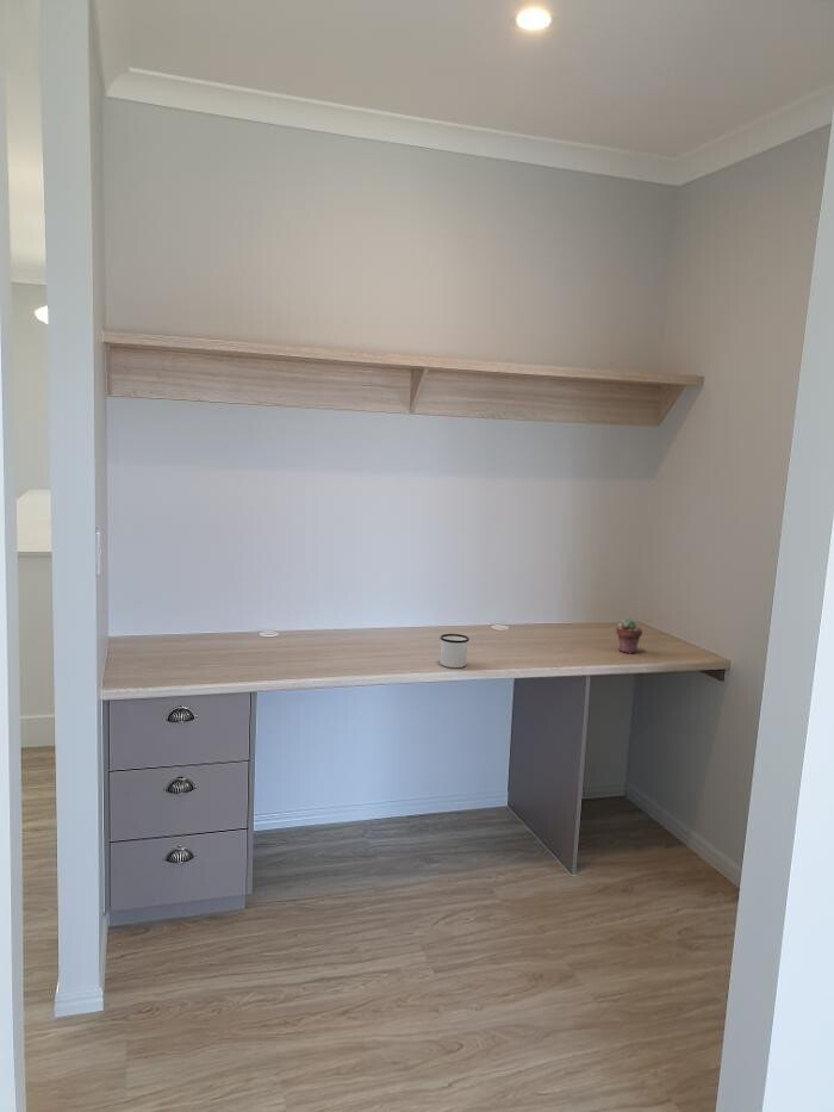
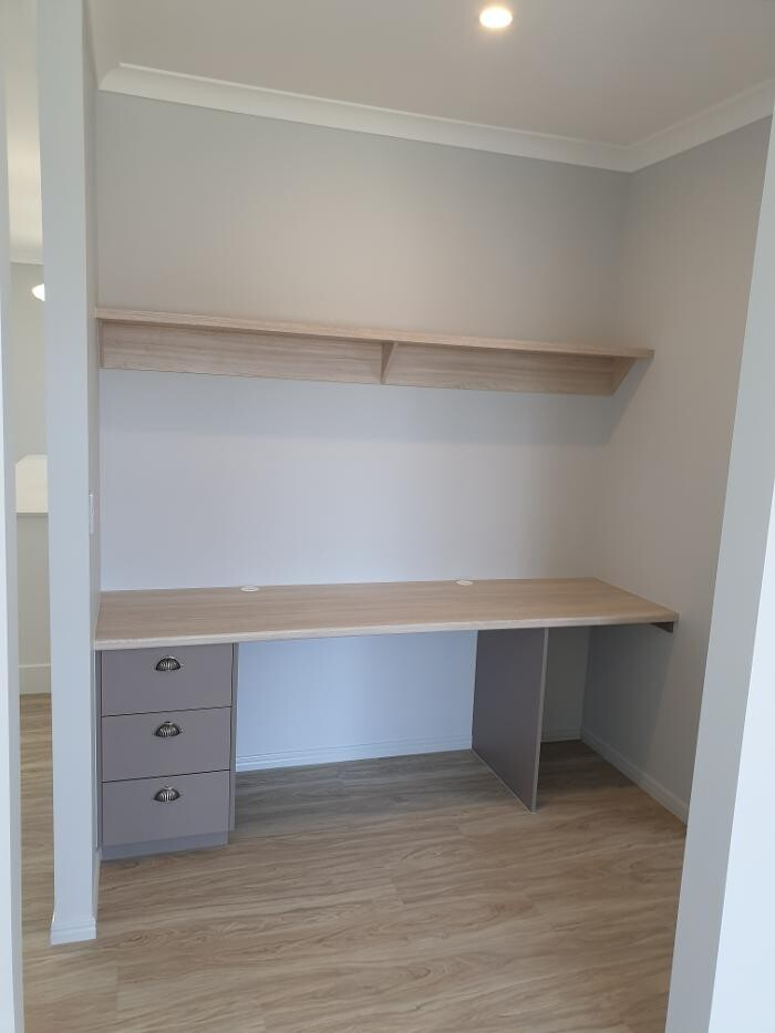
- potted succulent [615,617,643,654]
- mug [438,633,471,669]
